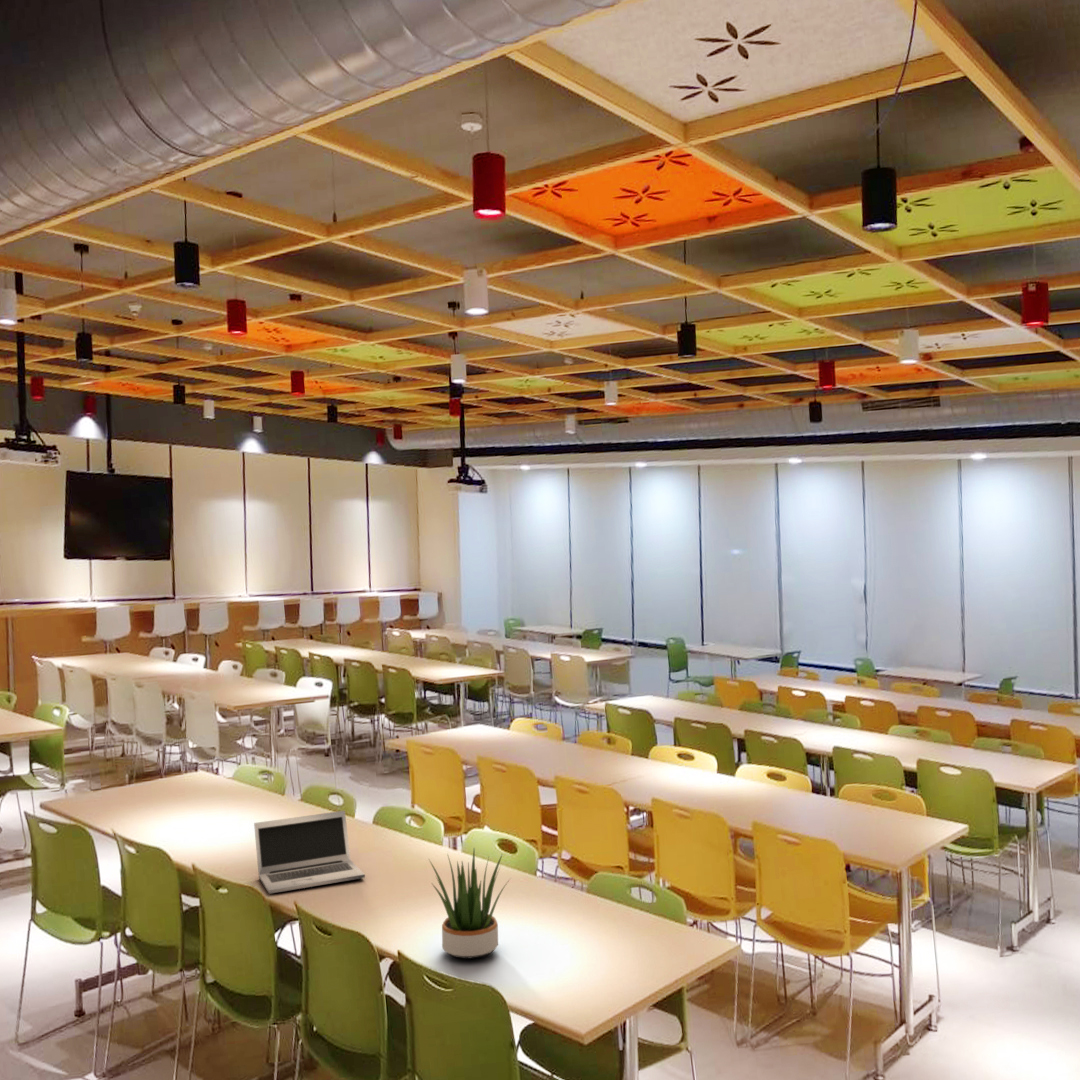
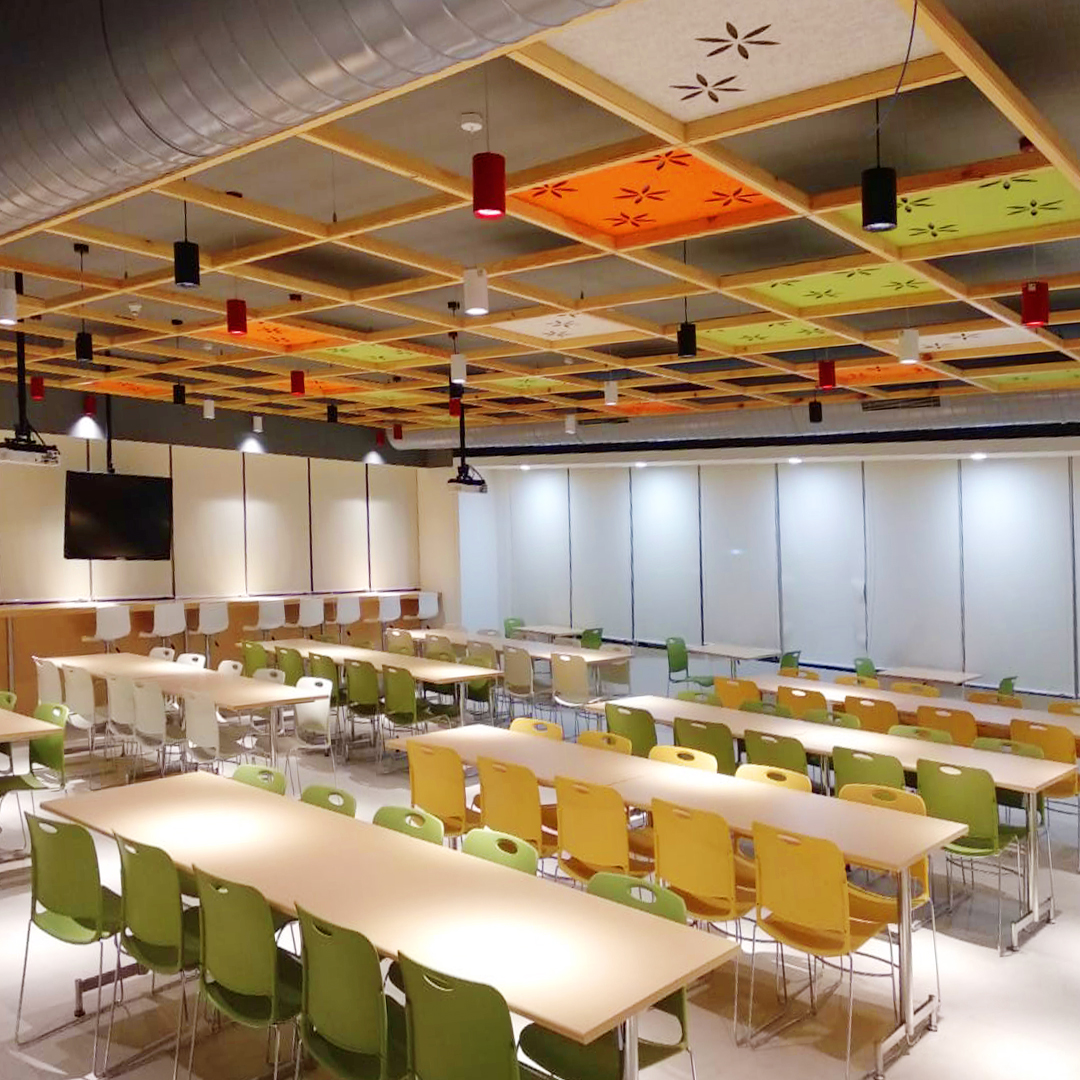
- laptop [253,810,366,895]
- potted plant [428,847,512,959]
